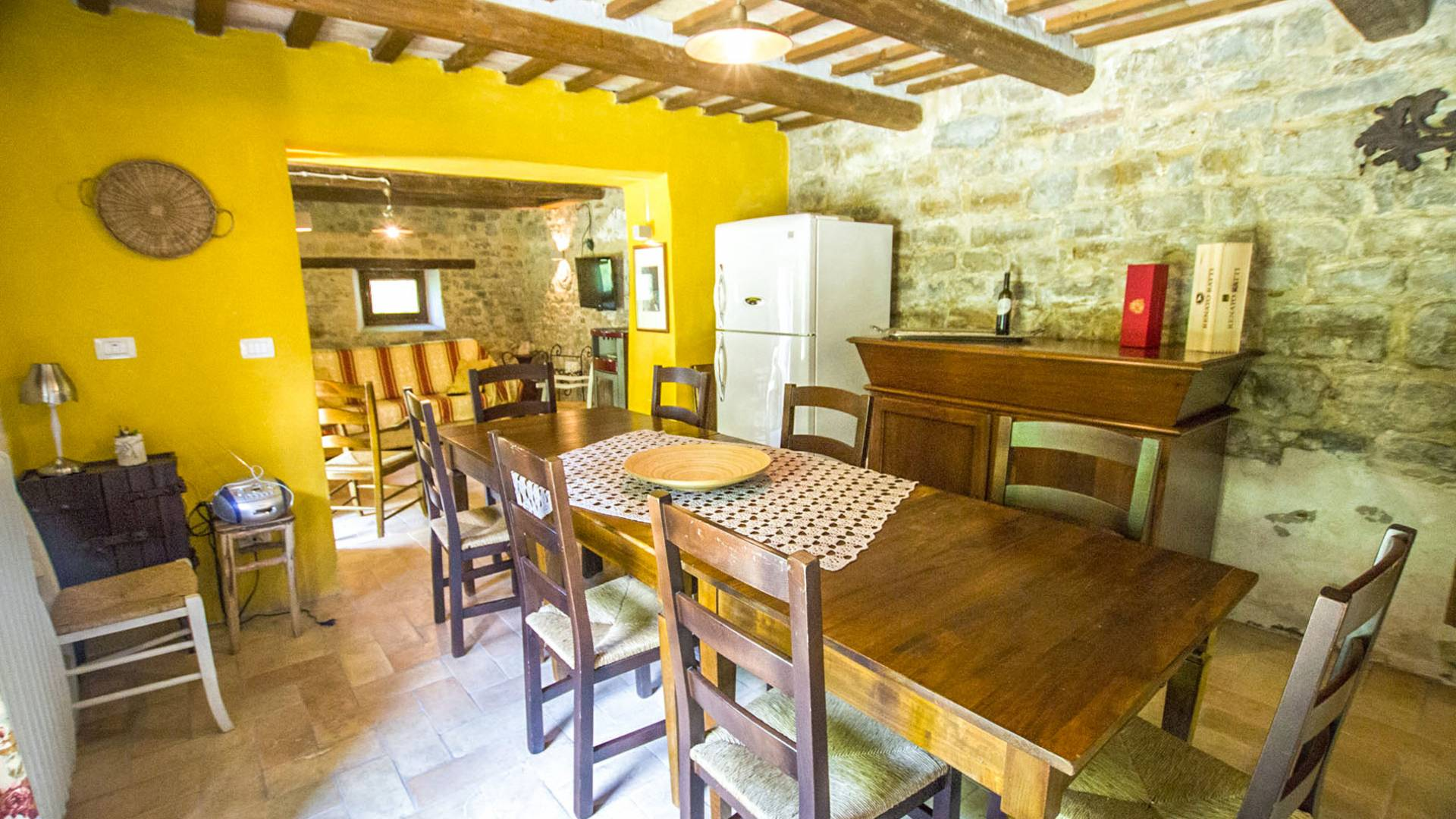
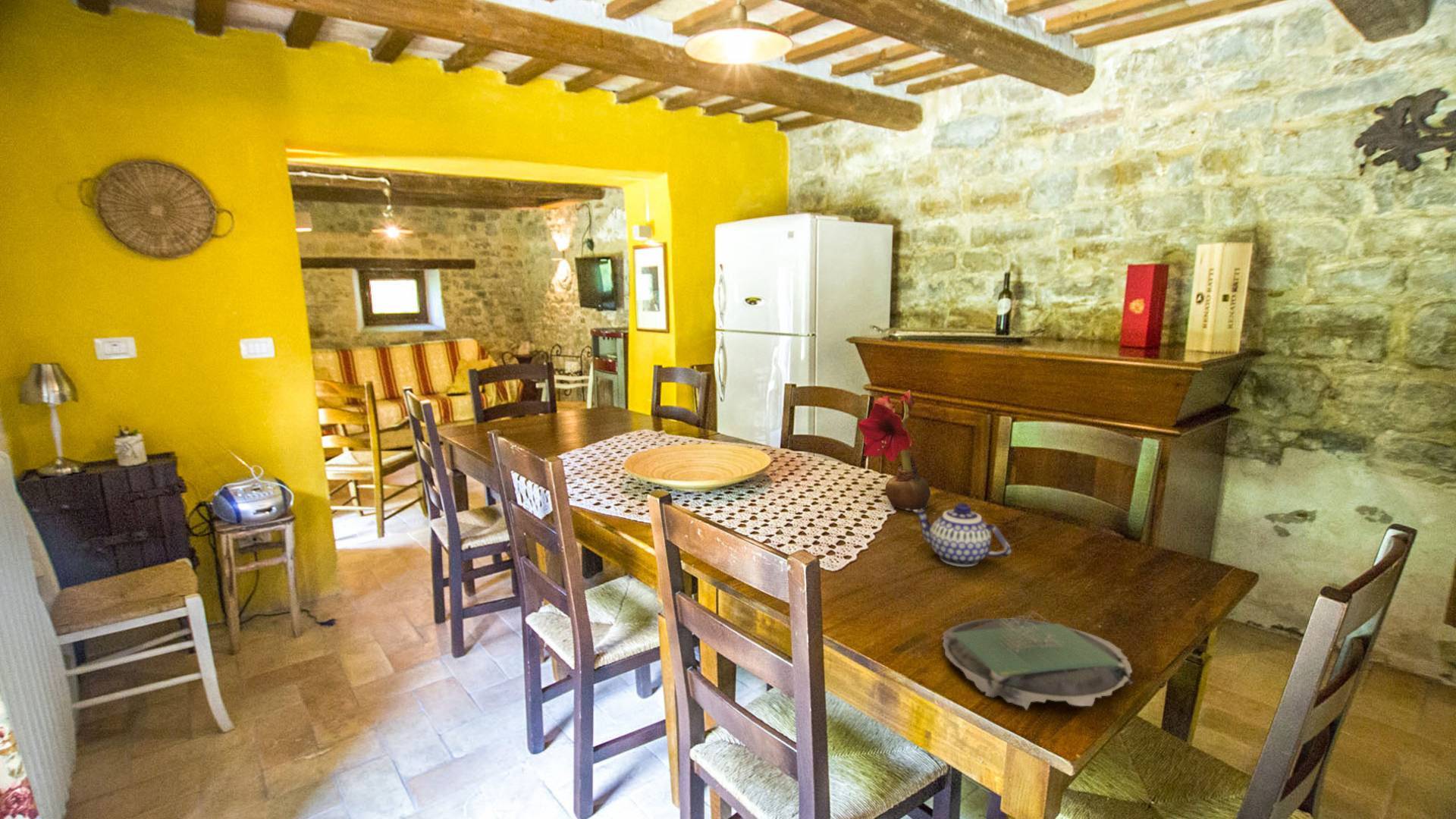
+ teapot [912,502,1012,567]
+ plate [941,610,1134,711]
+ flower [858,390,931,511]
